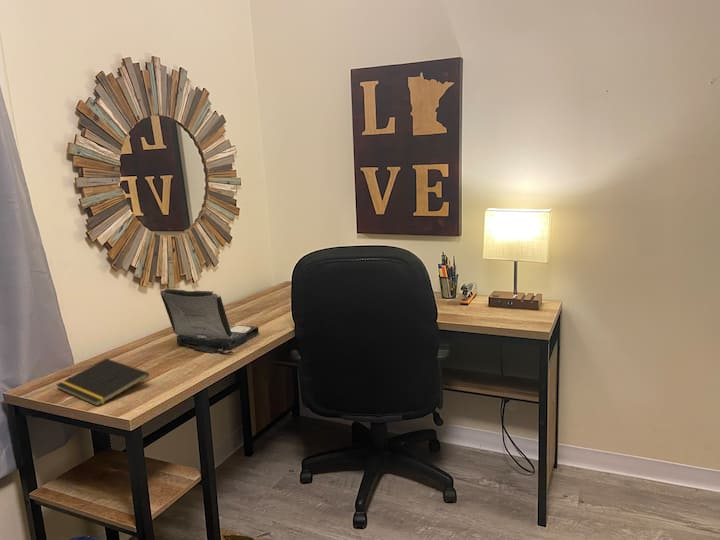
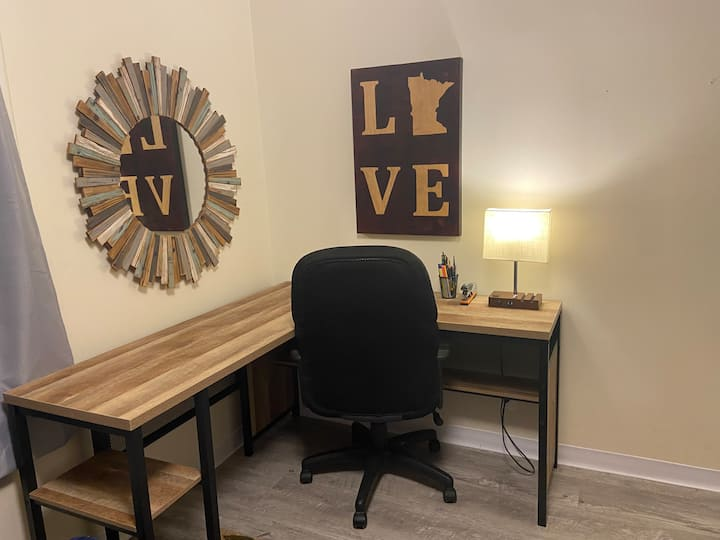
- laptop [159,288,260,354]
- notepad [55,357,150,407]
